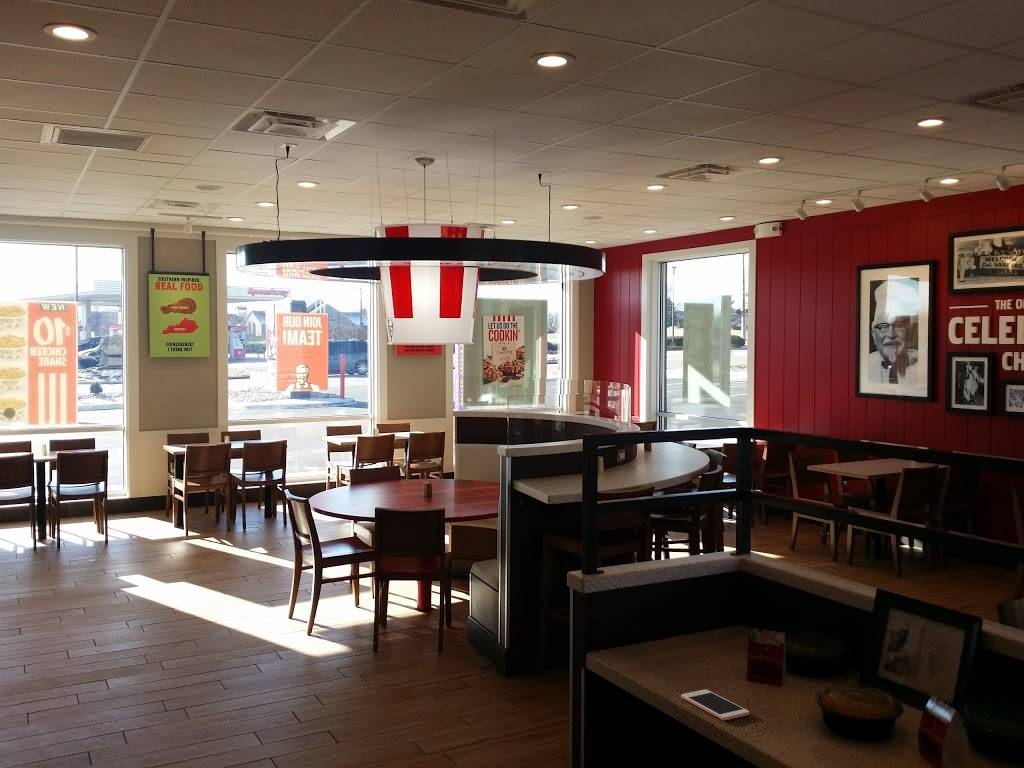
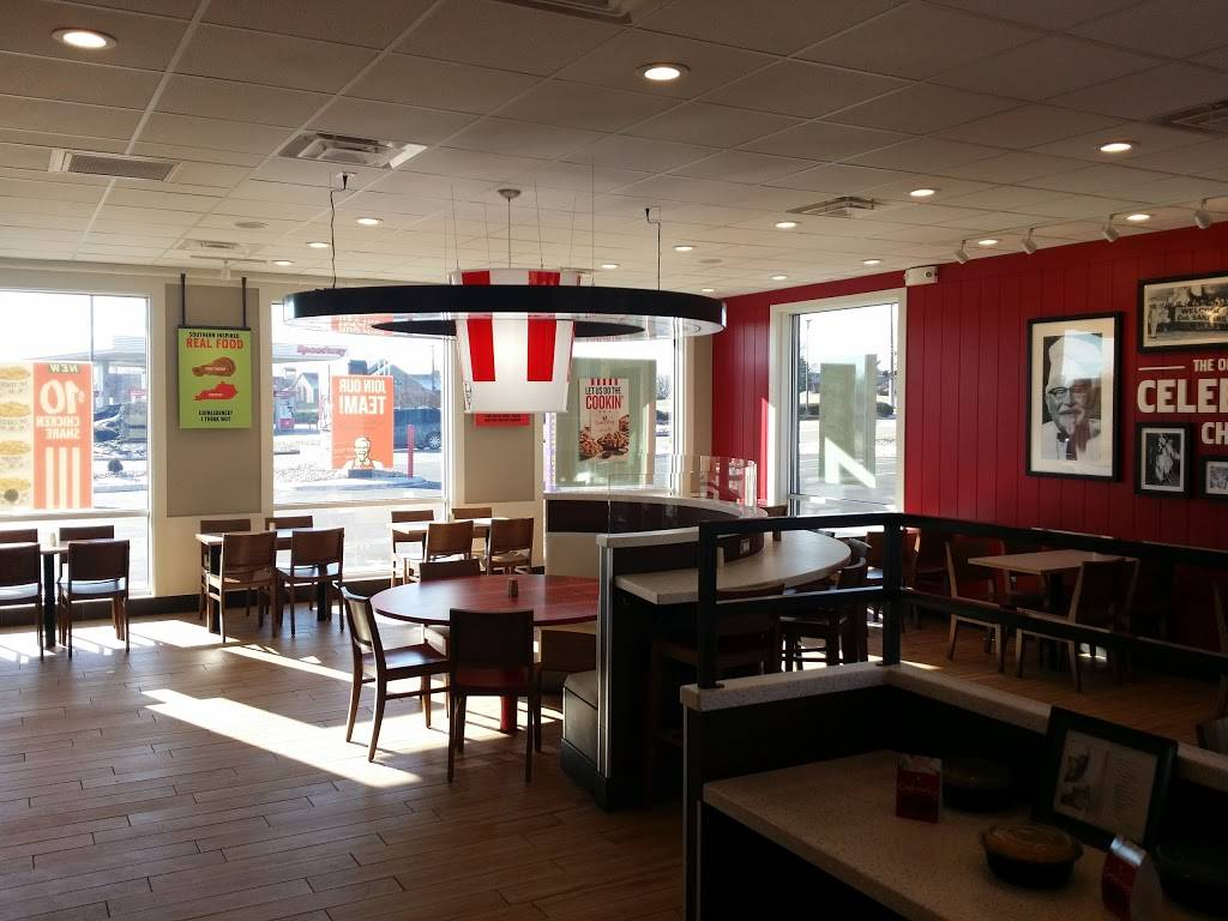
- cell phone [680,689,750,721]
